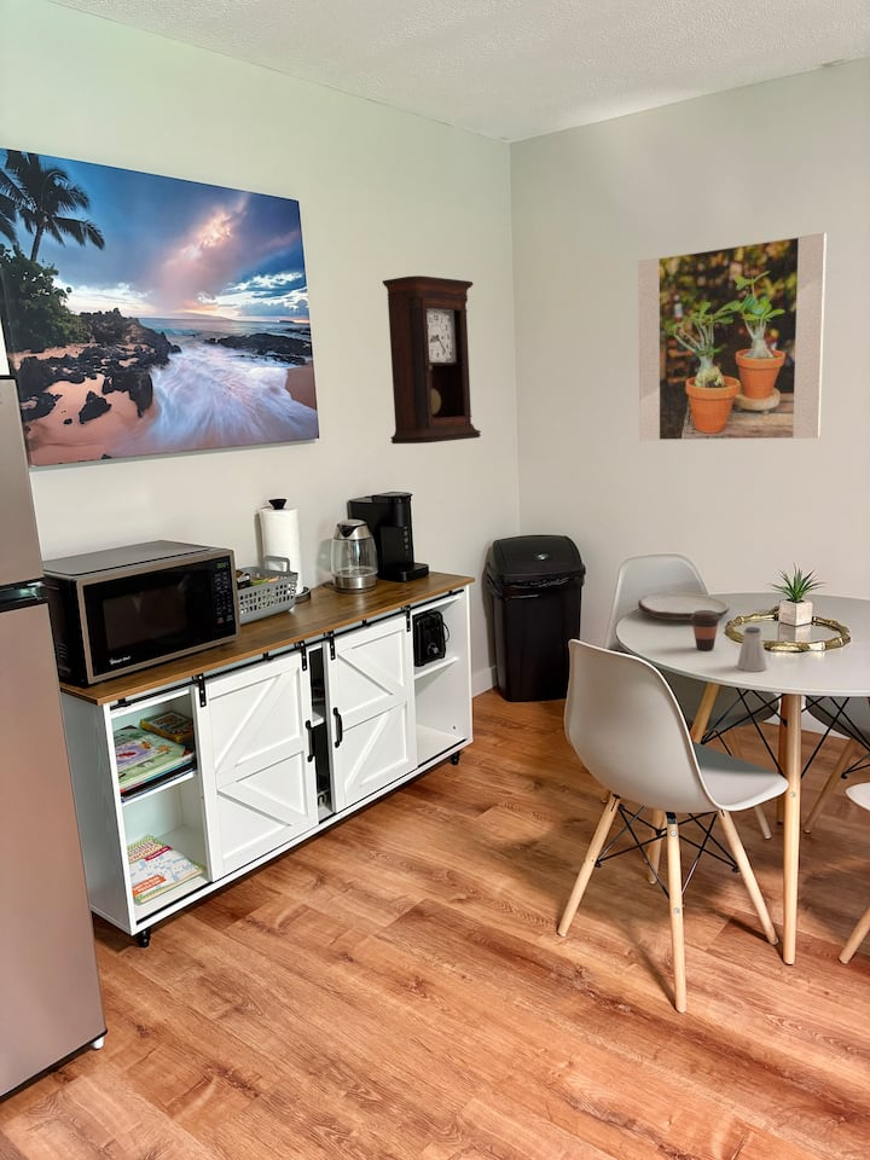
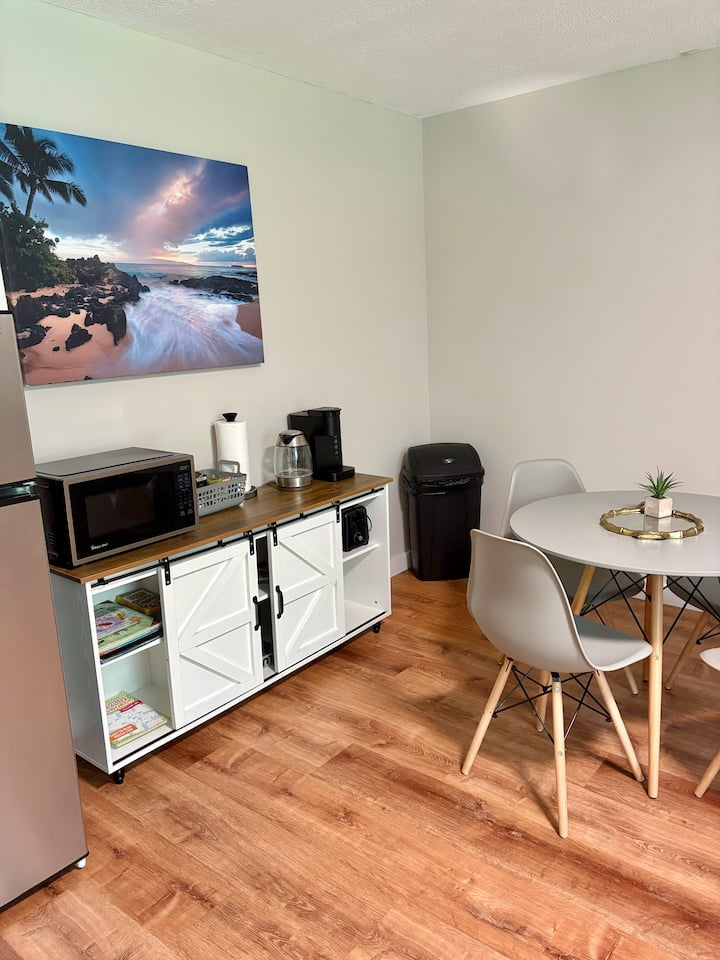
- saltshaker [736,626,768,672]
- plate [637,591,731,621]
- coffee cup [690,610,721,651]
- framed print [638,232,828,441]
- pendulum clock [382,274,482,445]
